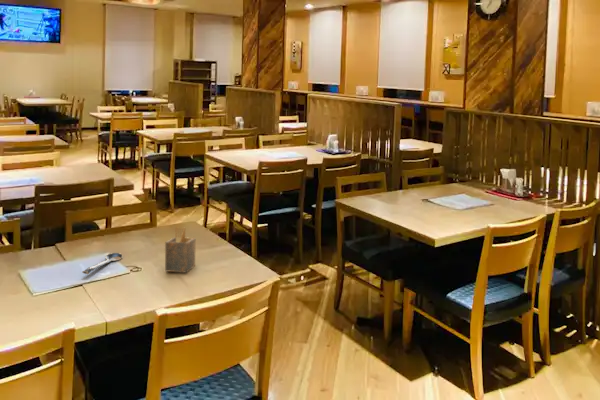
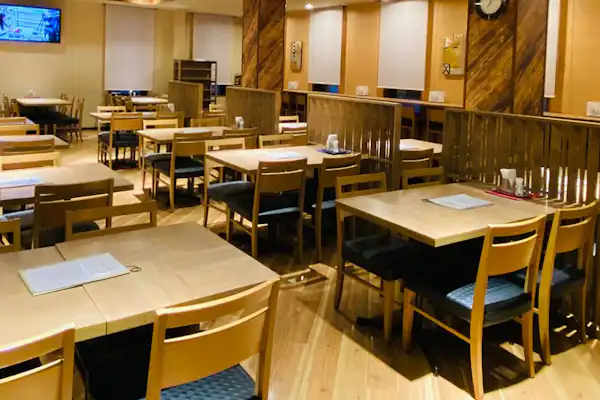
- napkin holder [164,226,196,274]
- spoon [81,252,124,275]
